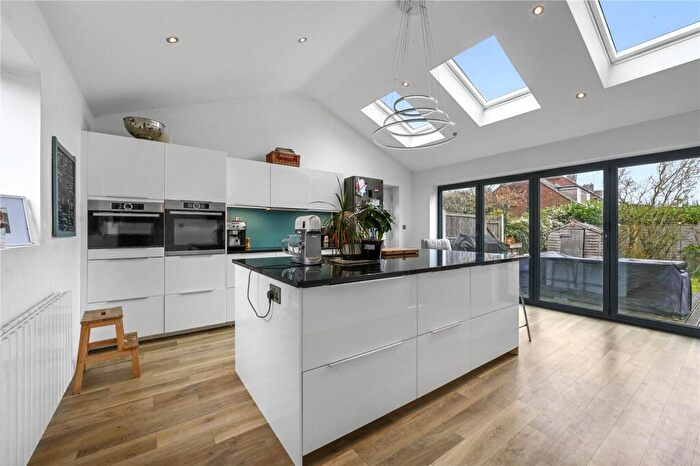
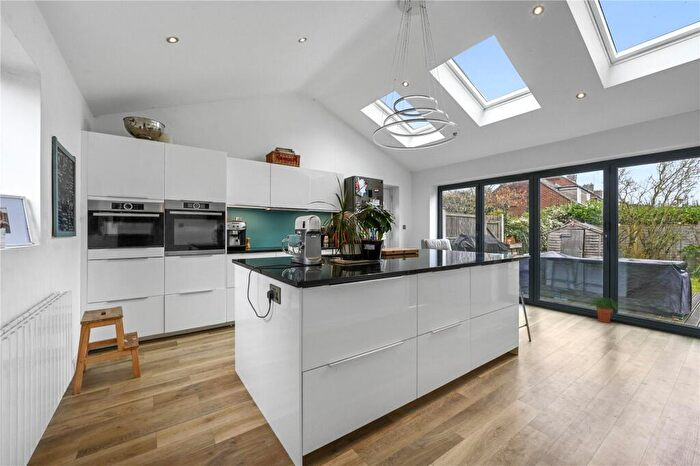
+ potted plant [587,296,625,324]
